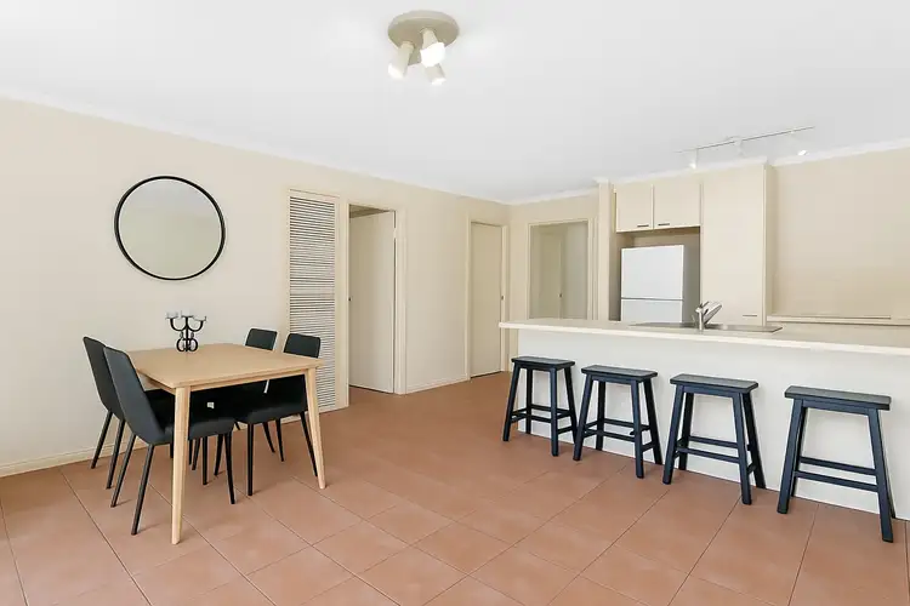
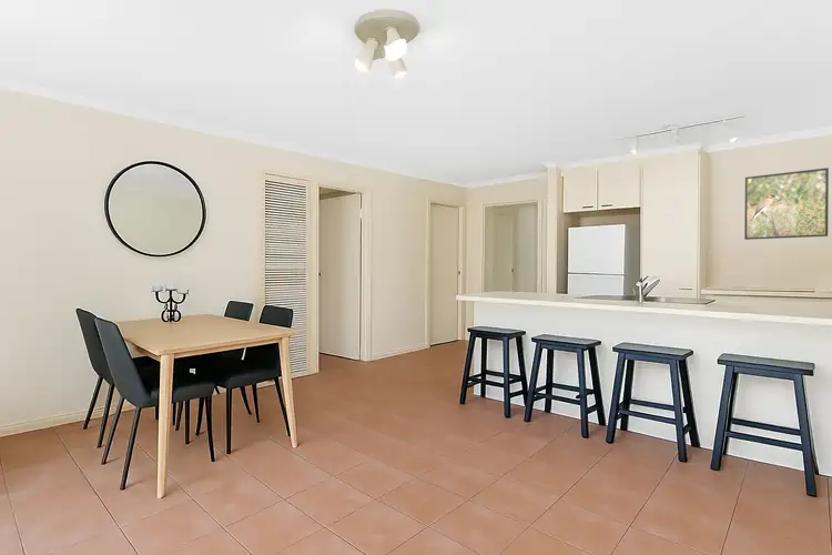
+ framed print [743,167,830,241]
